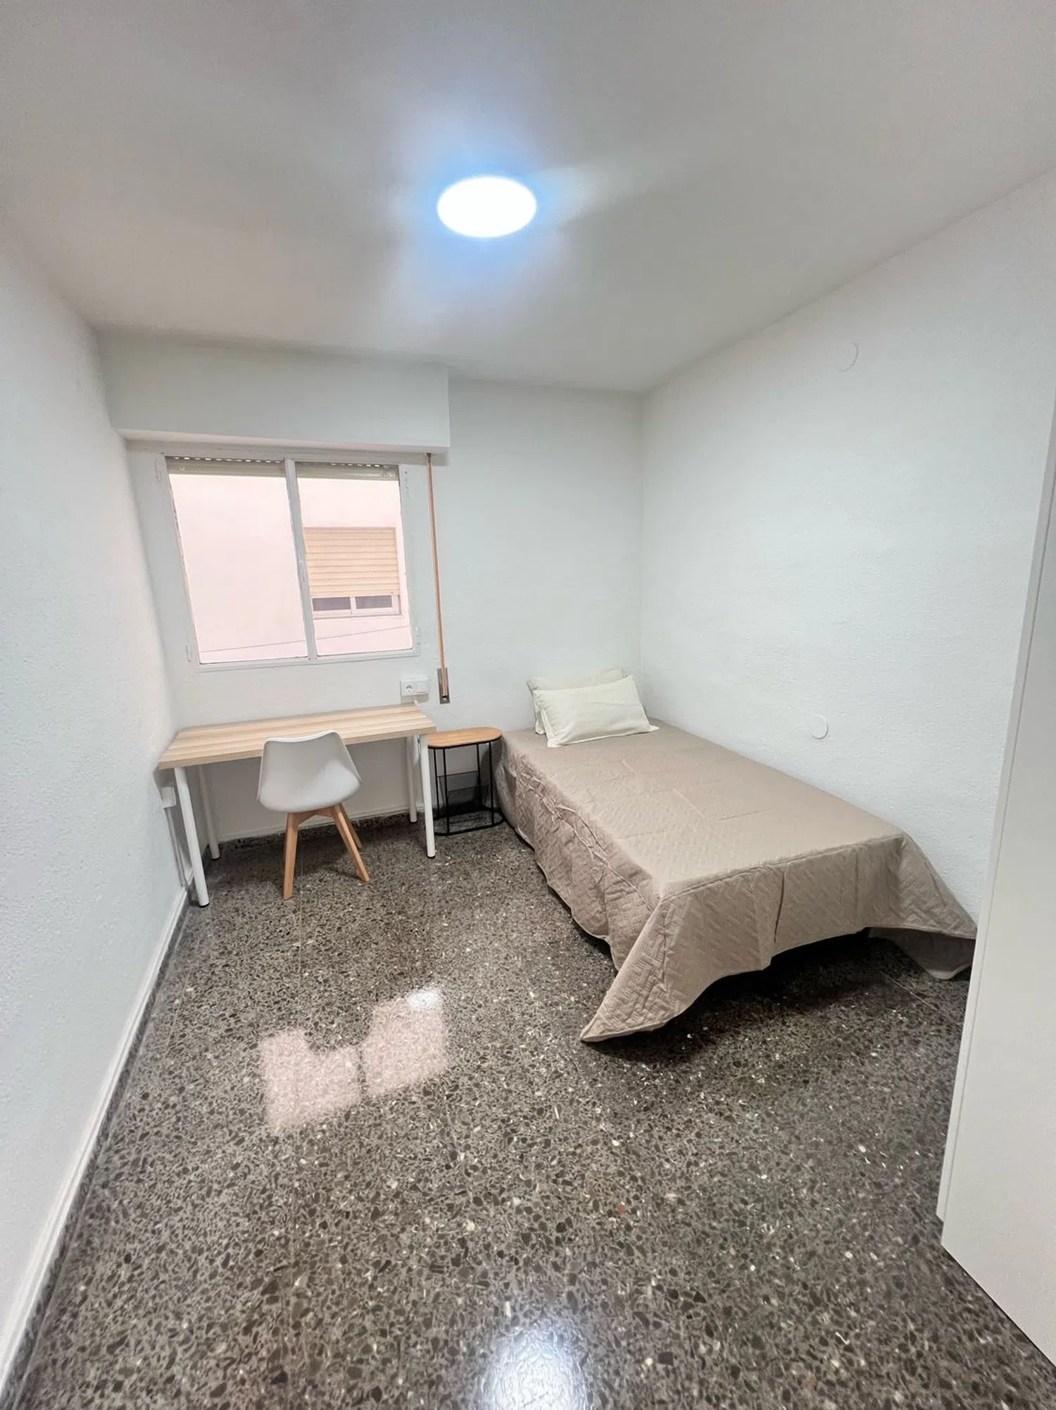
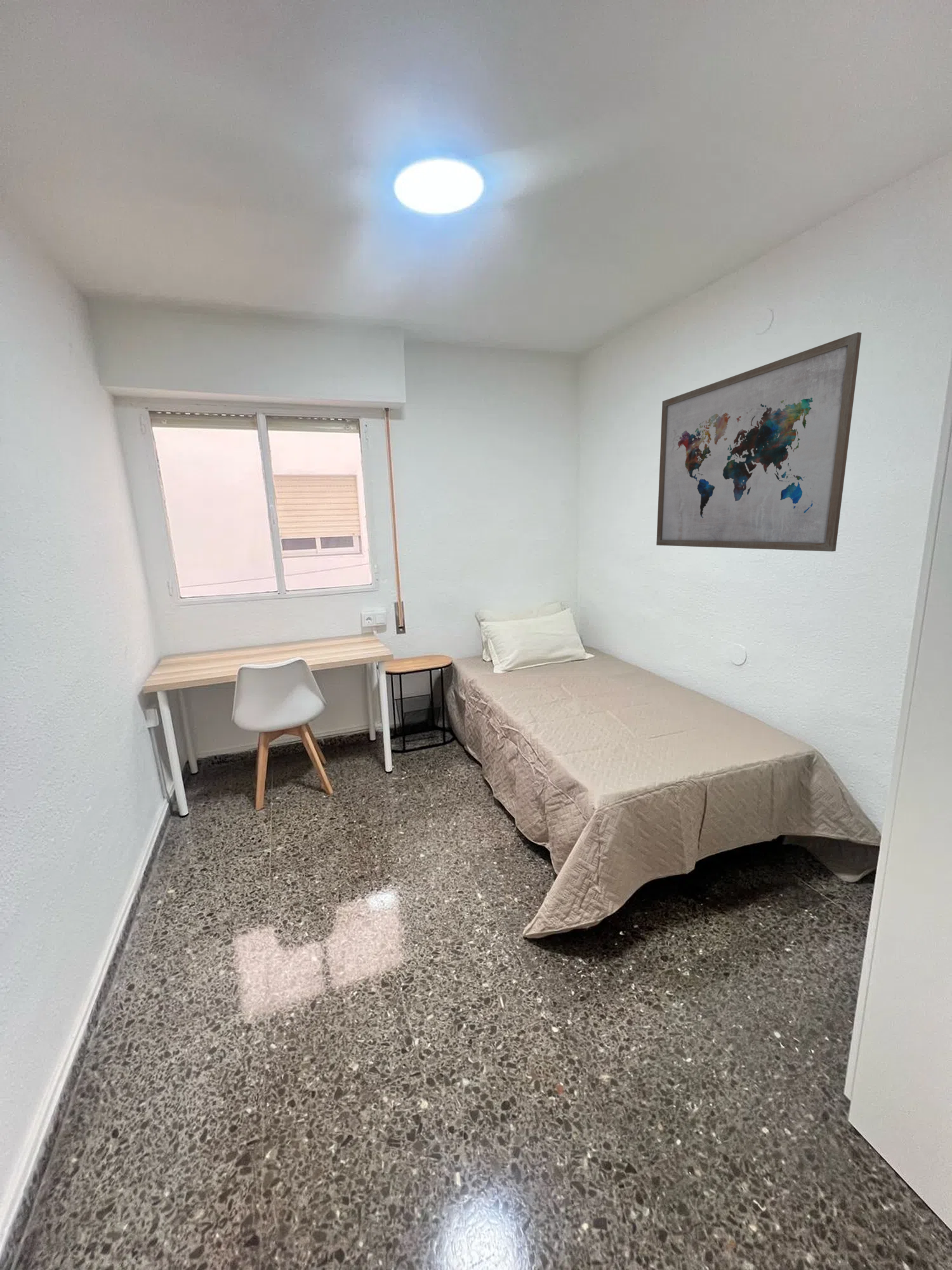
+ wall art [656,331,862,552]
